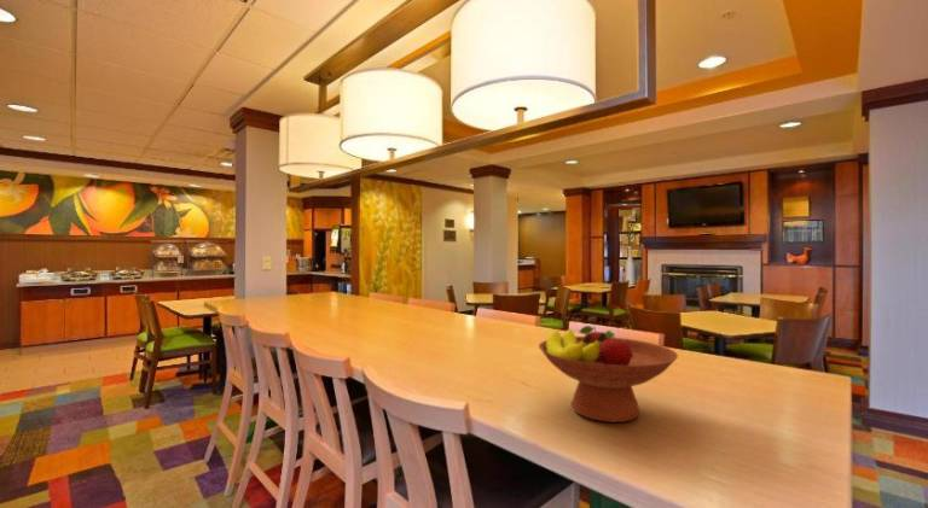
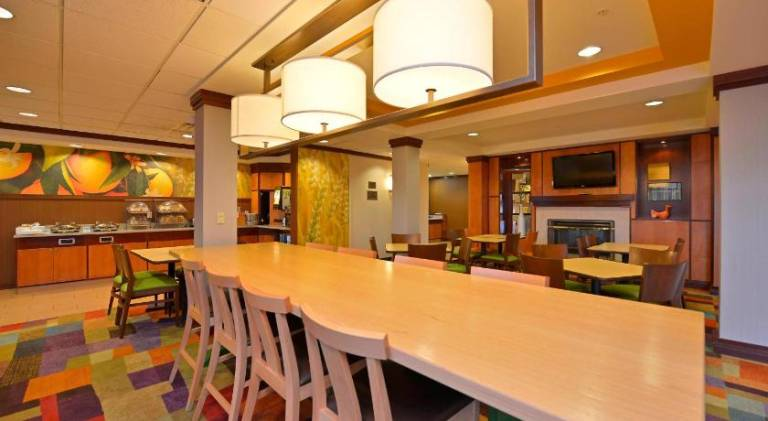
- fruit bowl [538,325,679,424]
